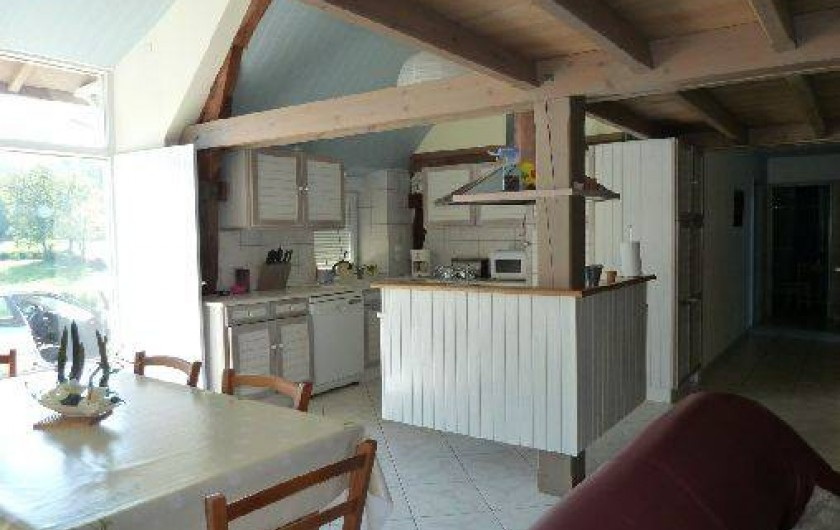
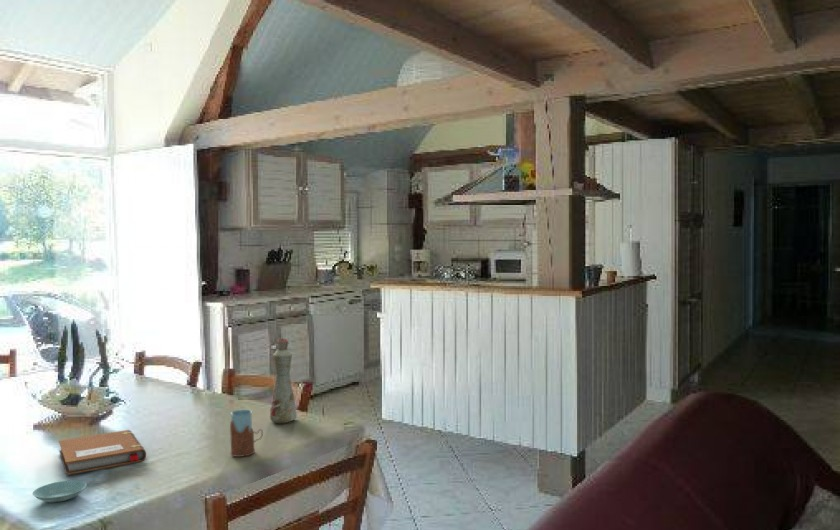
+ bottle [269,337,298,424]
+ saucer [32,480,88,503]
+ notebook [58,429,147,476]
+ drinking glass [229,409,264,458]
